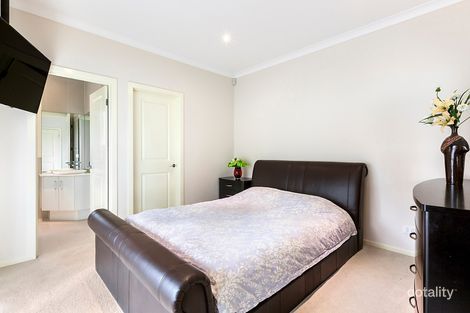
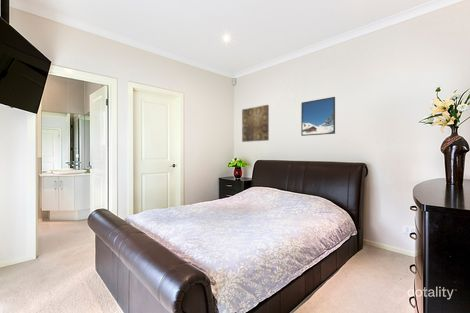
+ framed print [300,96,336,137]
+ wall art [241,104,270,143]
